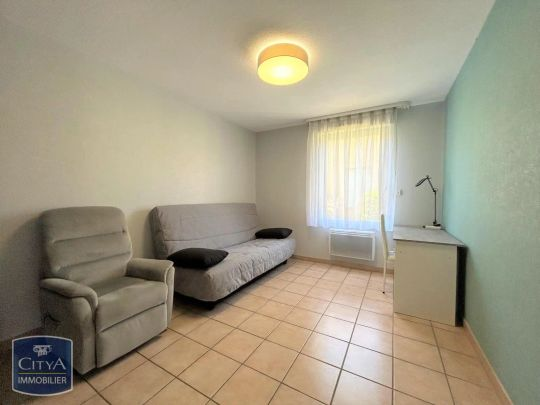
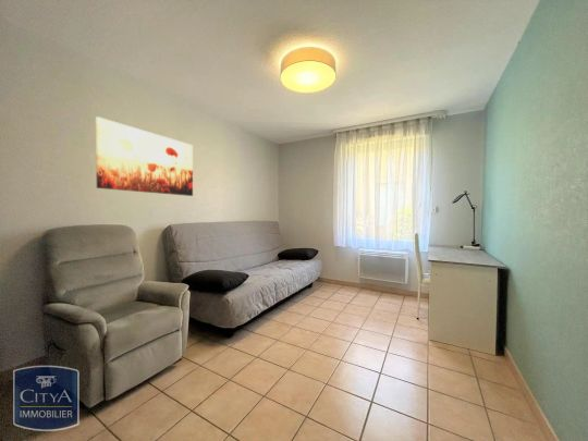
+ wall art [95,115,194,197]
